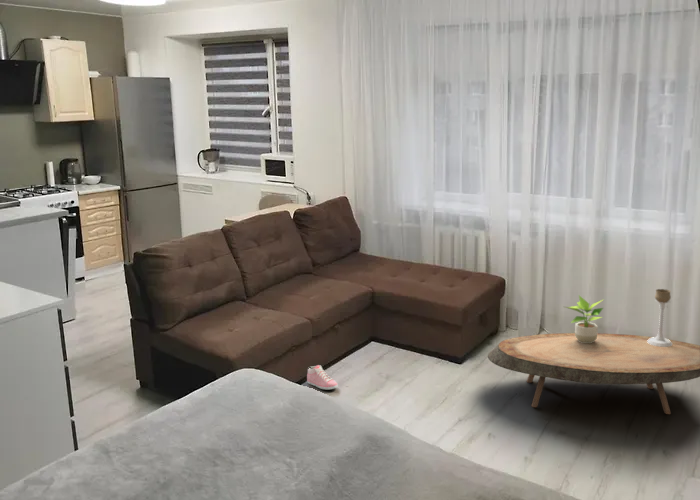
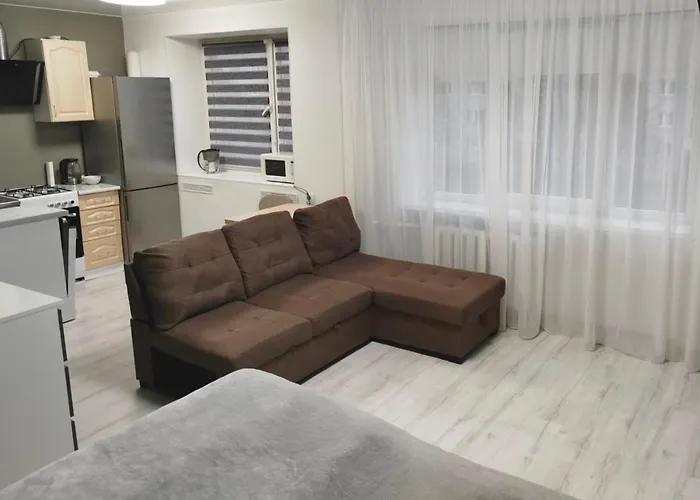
- coffee table [487,332,700,415]
- candle holder [647,288,672,347]
- potted plant [564,295,605,343]
- sneaker [306,364,339,390]
